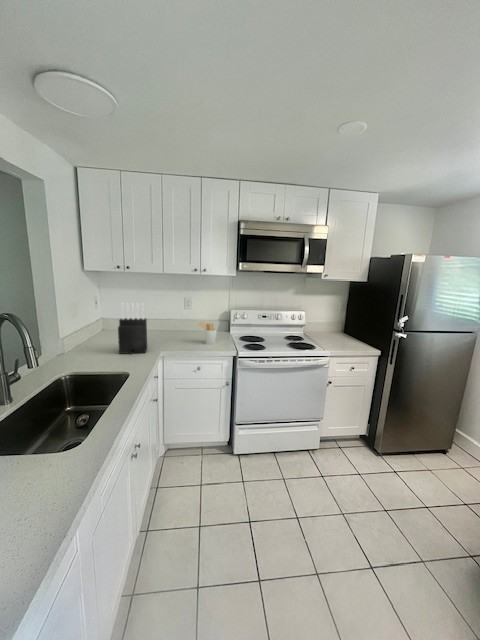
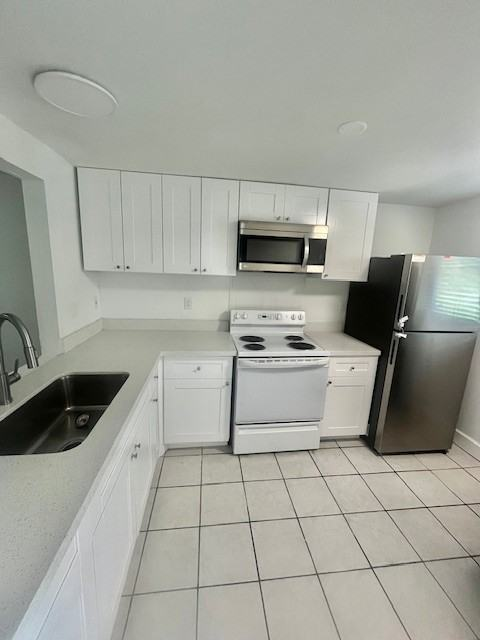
- utensil holder [198,321,218,345]
- knife block [117,302,148,356]
